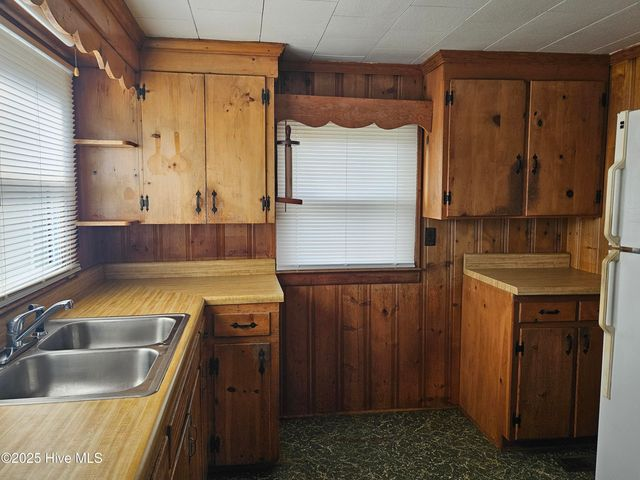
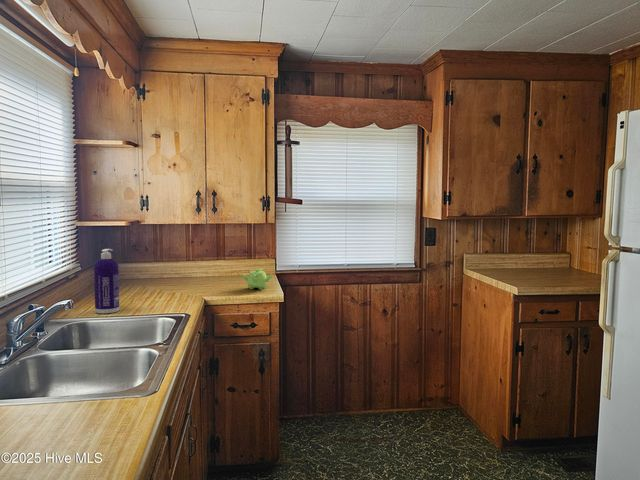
+ spray bottle [93,248,120,314]
+ teapot [240,267,274,291]
